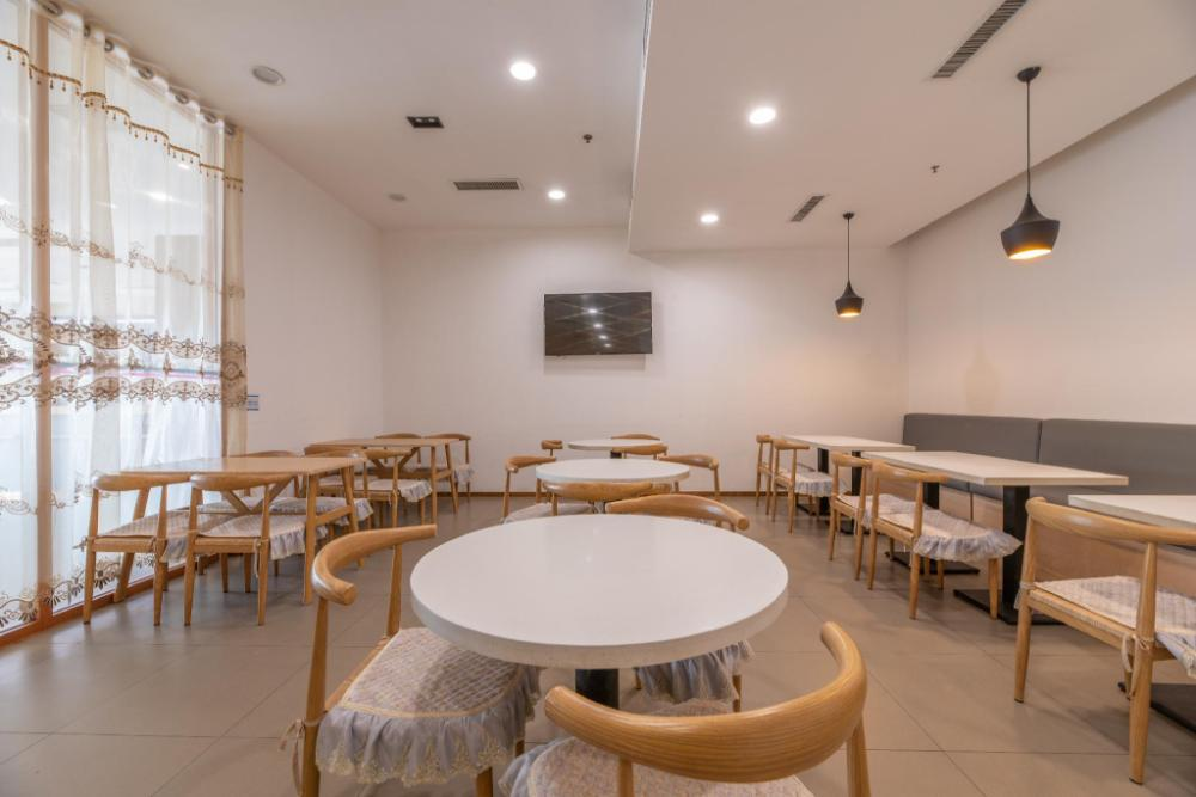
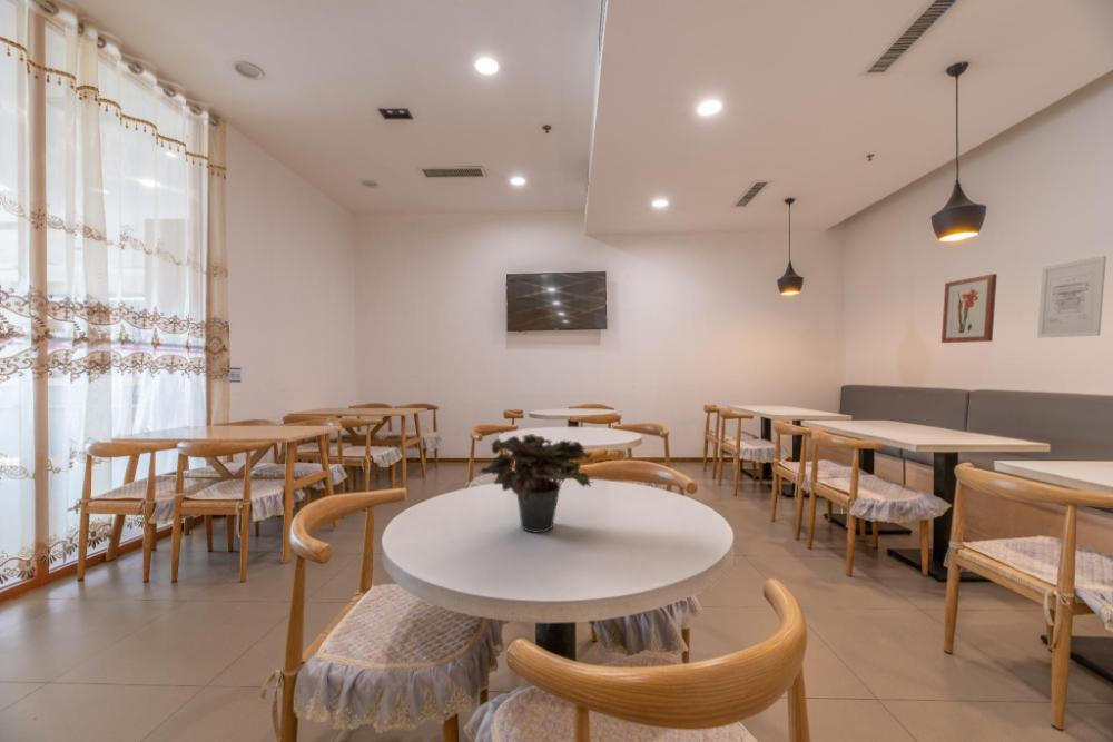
+ potted plant [479,433,595,534]
+ wall art [1036,255,1107,339]
+ wall art [940,273,998,344]
